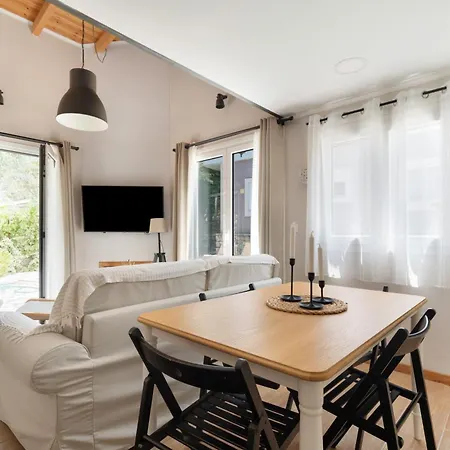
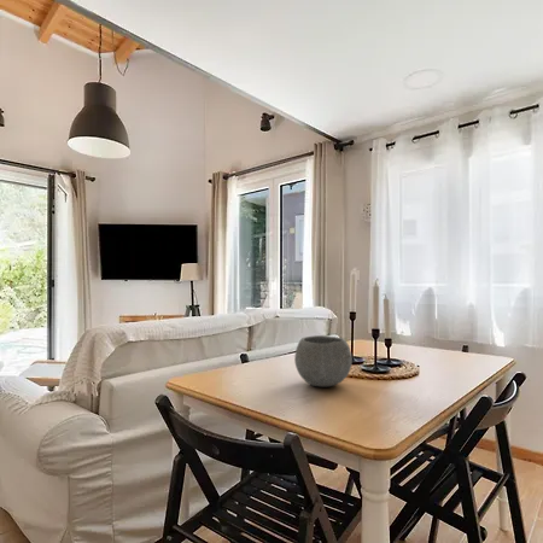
+ bowl [293,334,352,389]
